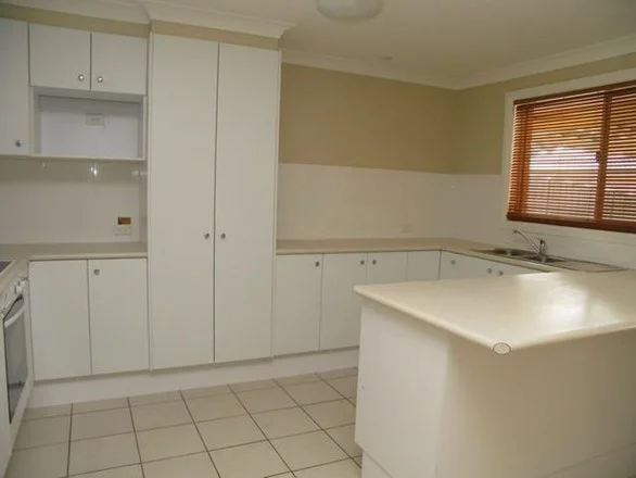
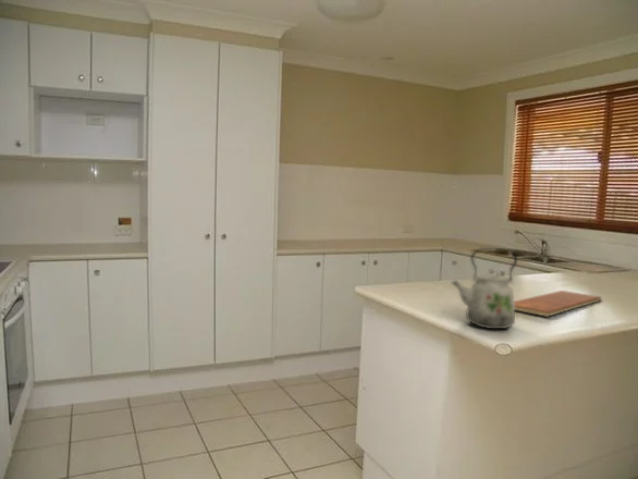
+ chopping board [514,290,603,318]
+ kettle [450,247,518,330]
